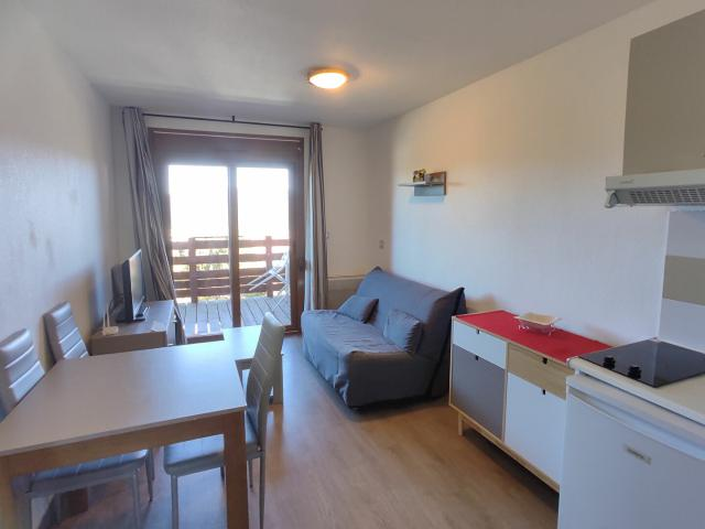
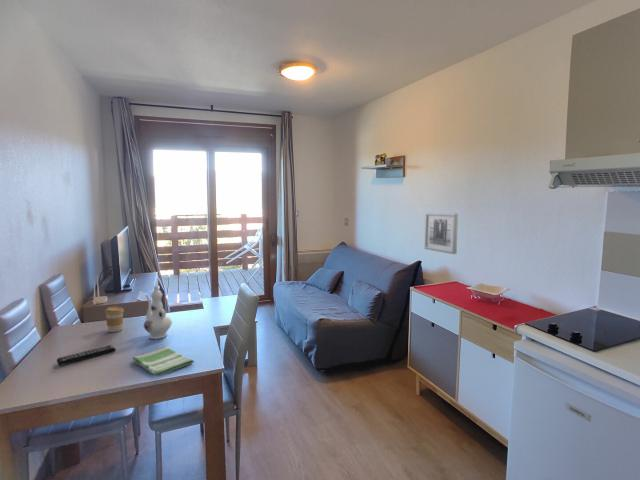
+ remote control [56,344,117,366]
+ coffee cup [104,305,125,333]
+ chinaware [143,284,173,340]
+ wall art [423,212,459,255]
+ dish towel [132,345,195,377]
